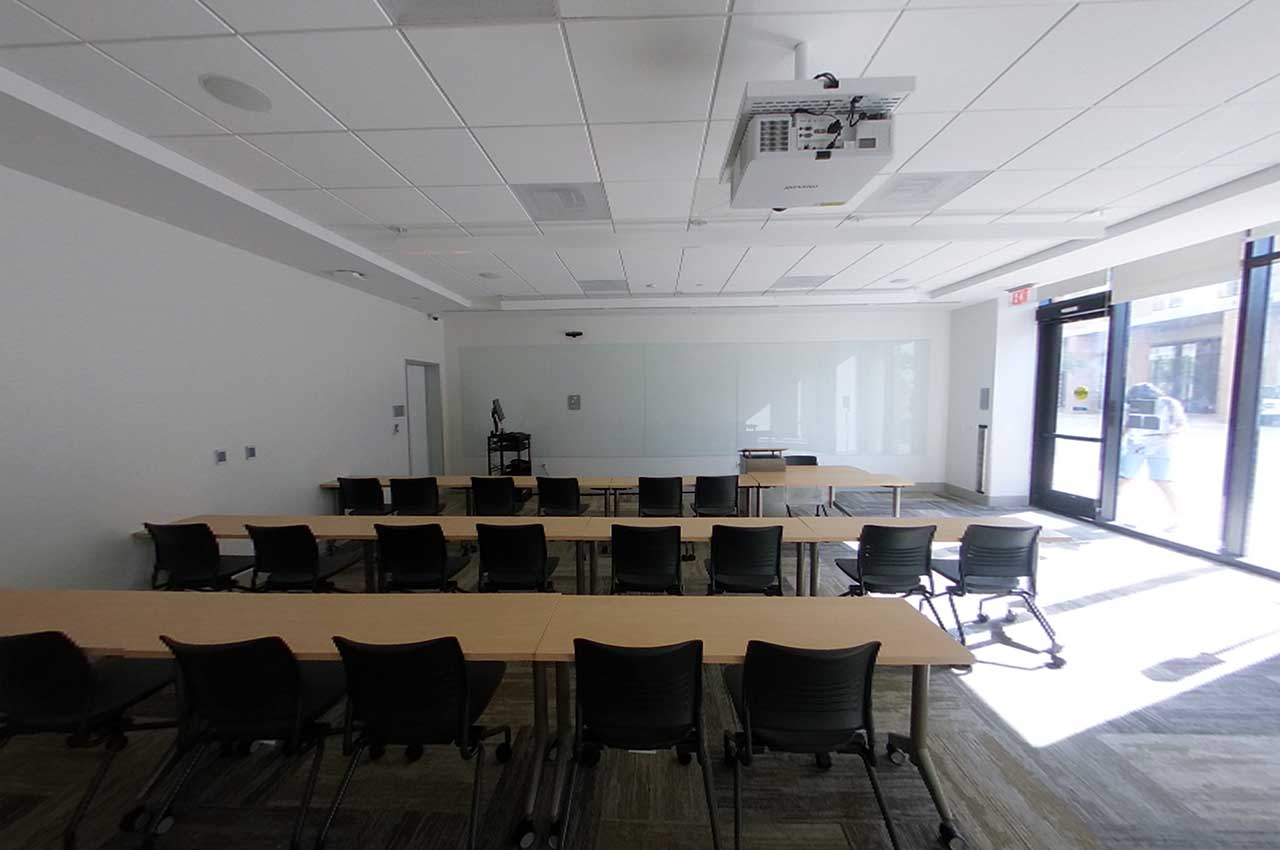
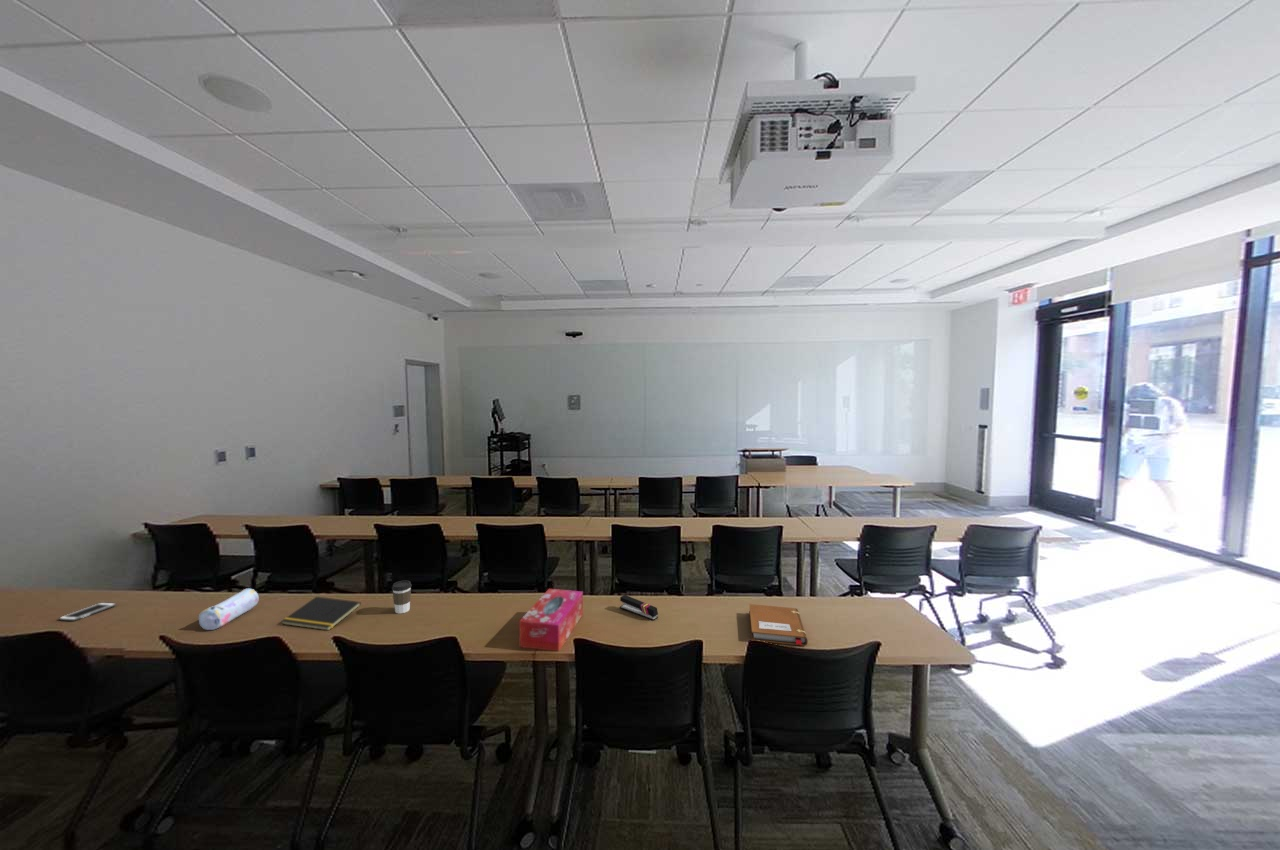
+ tissue box [518,588,584,652]
+ cell phone [58,602,117,622]
+ pencil case [198,587,260,631]
+ coffee cup [391,579,413,614]
+ notepad [280,596,362,631]
+ notebook [748,603,809,647]
+ stapler [619,594,659,622]
